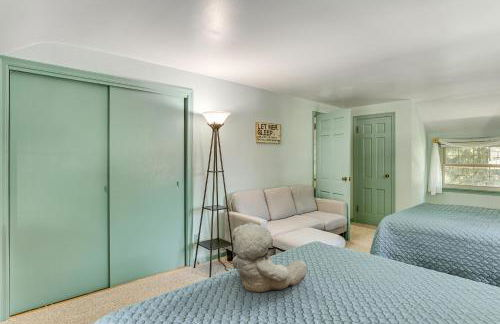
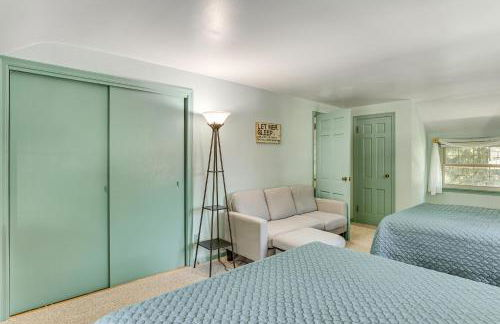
- teddy bear [231,222,308,293]
